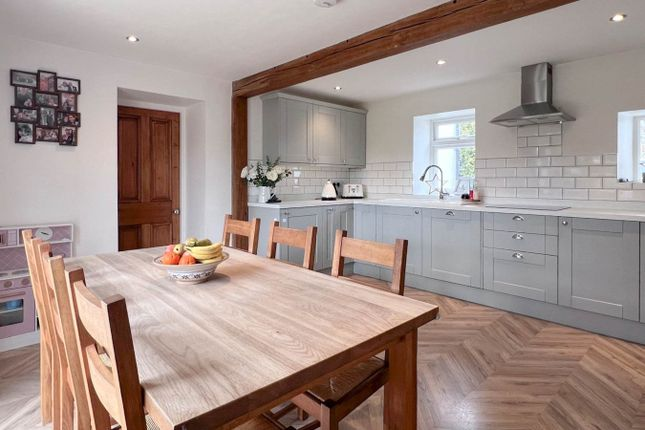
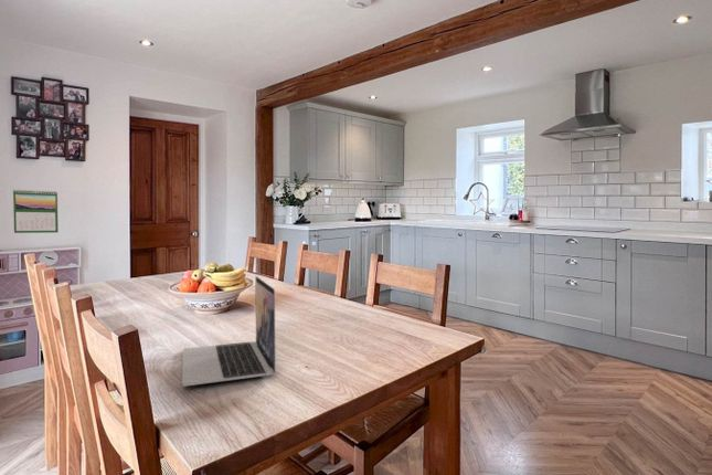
+ laptop [181,275,277,387]
+ calendar [12,189,60,234]
